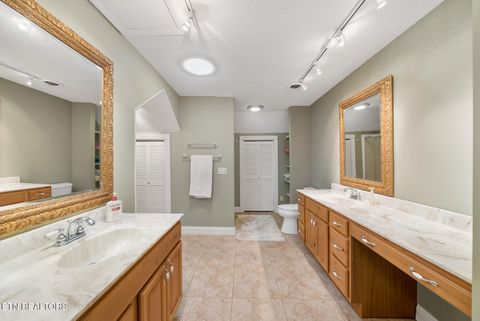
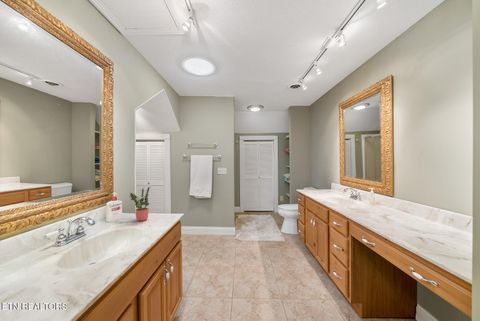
+ potted plant [129,186,151,222]
